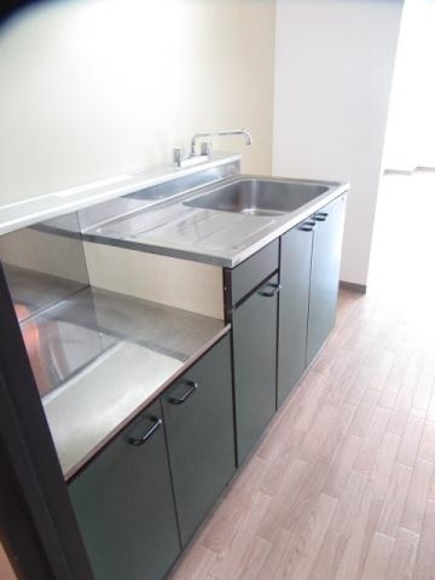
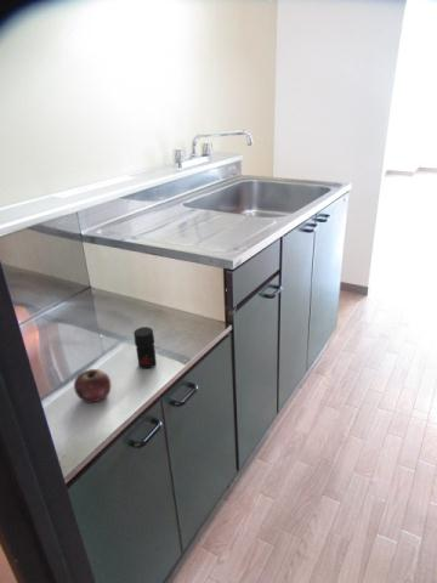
+ jar [132,326,158,369]
+ apple [73,368,112,403]
